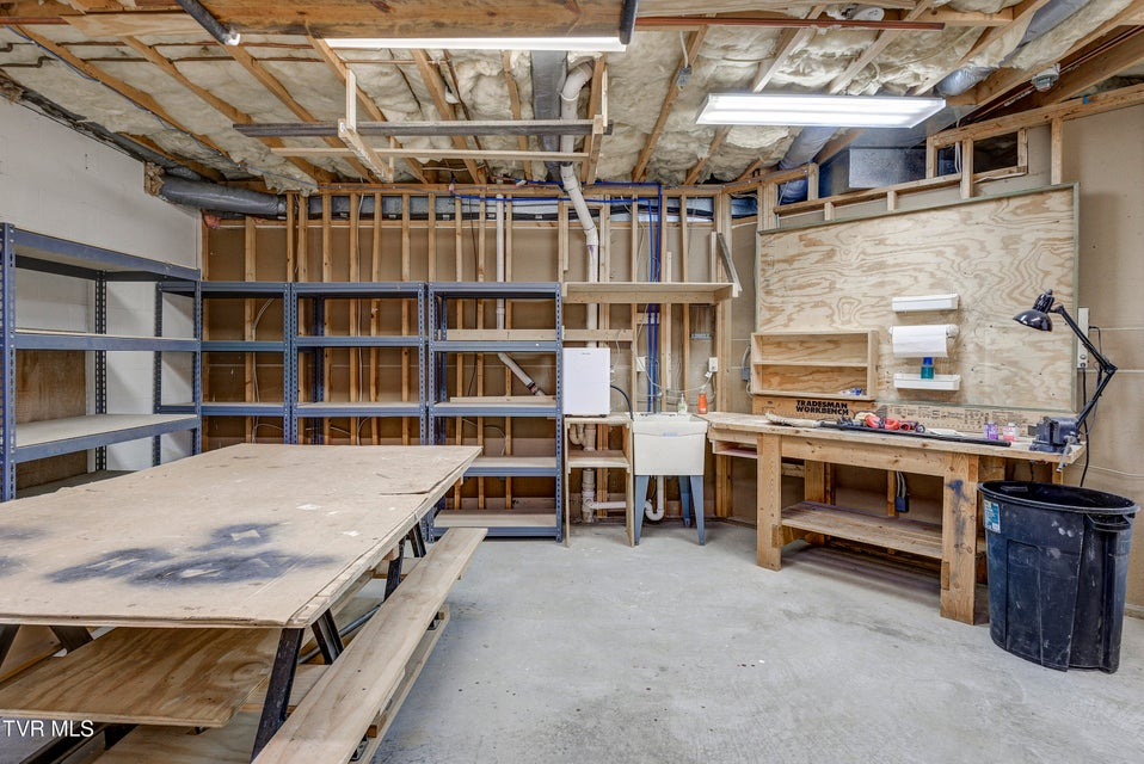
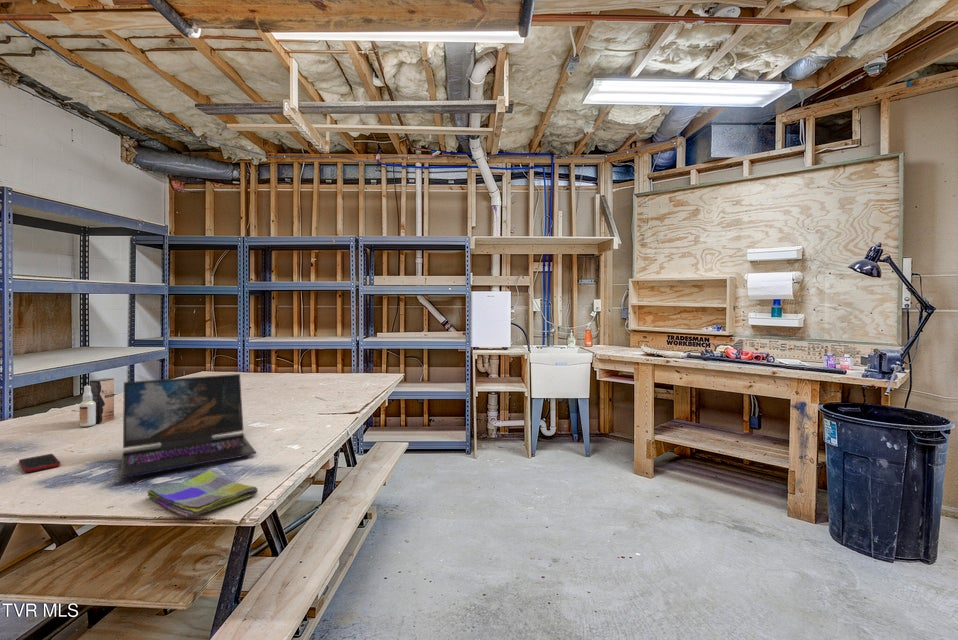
+ cell phone [18,453,61,473]
+ spray bottle [78,377,115,428]
+ laptop [119,373,257,479]
+ dish towel [146,470,259,518]
